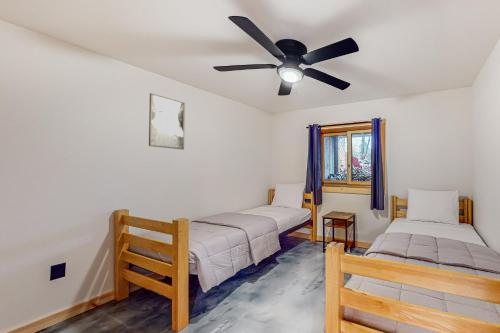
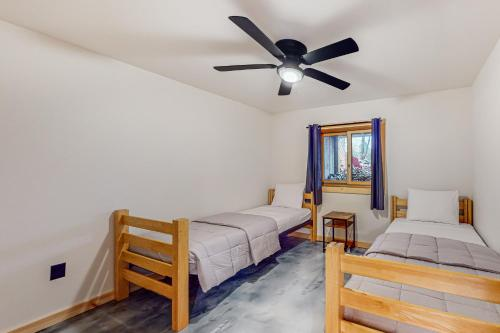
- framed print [148,92,186,151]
